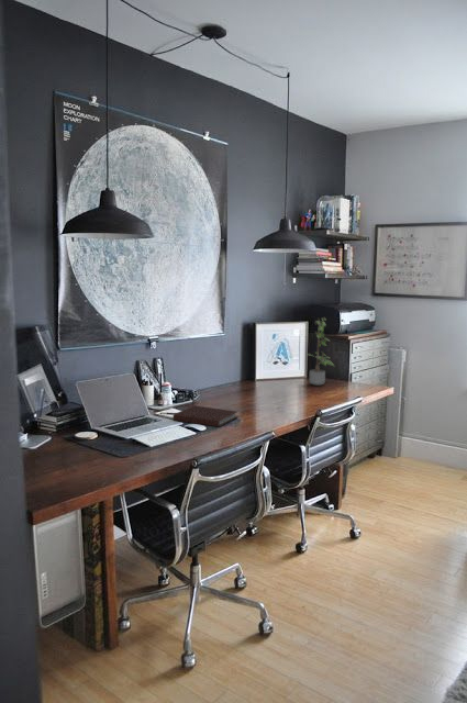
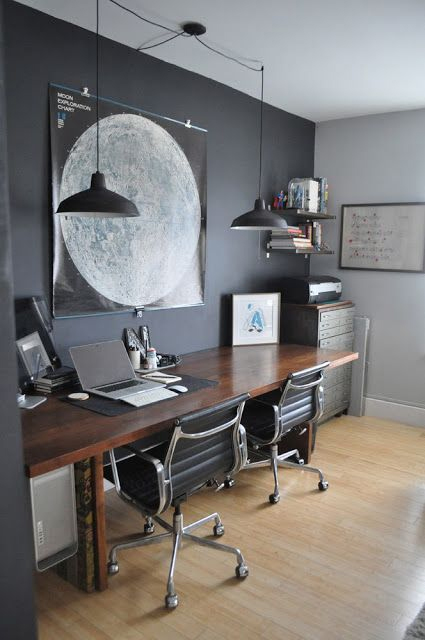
- potted plant [304,317,336,387]
- notebook [173,404,238,428]
